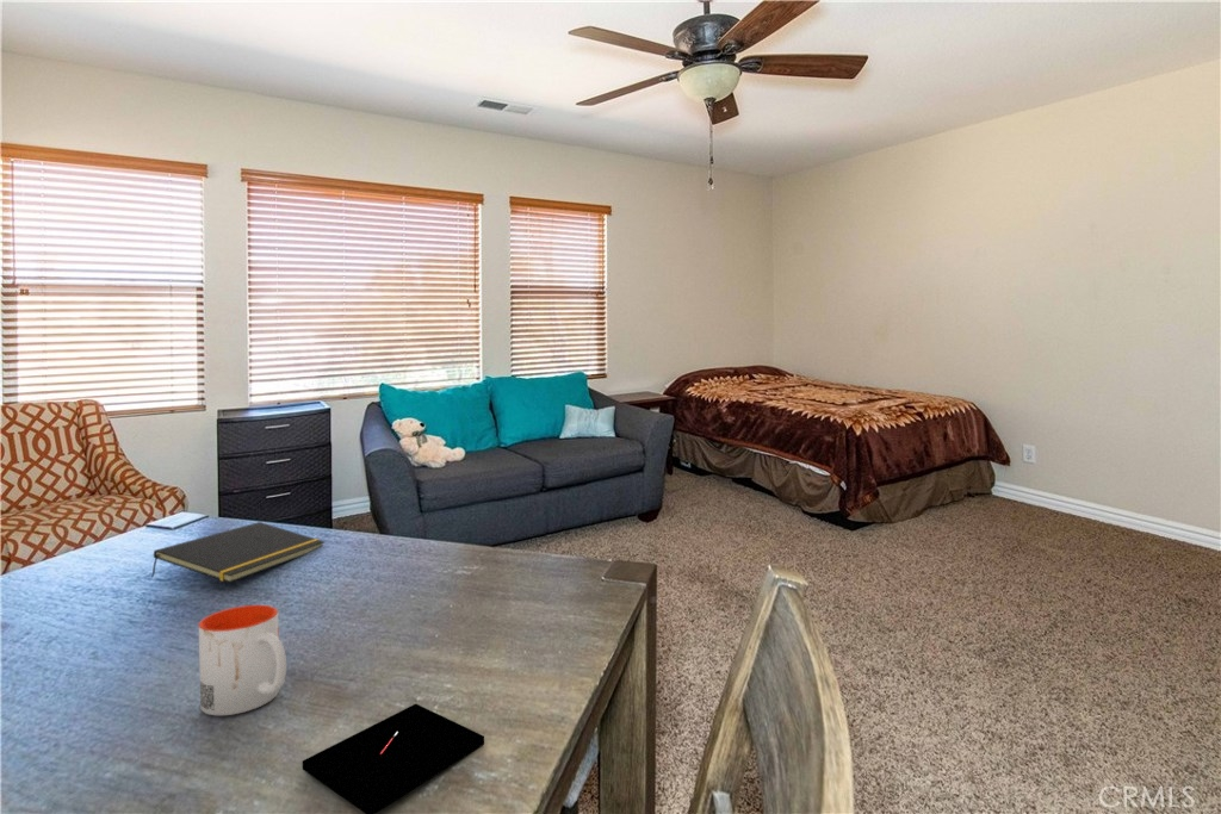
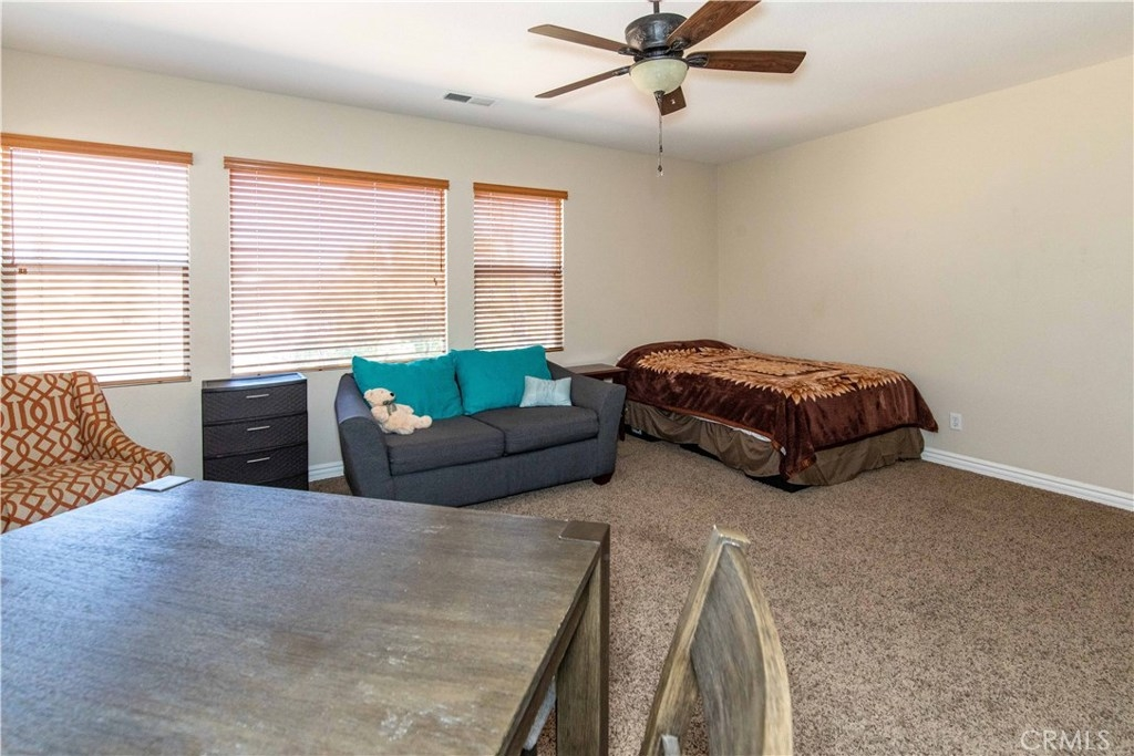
- mug [198,604,287,716]
- pen [302,703,485,814]
- notepad [150,521,326,584]
